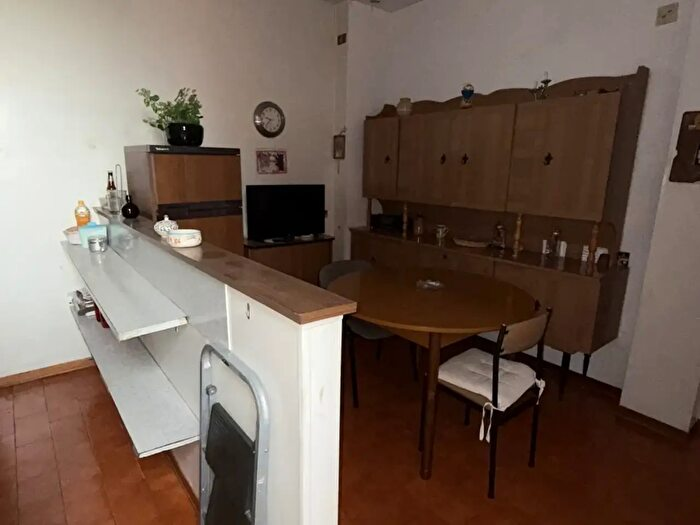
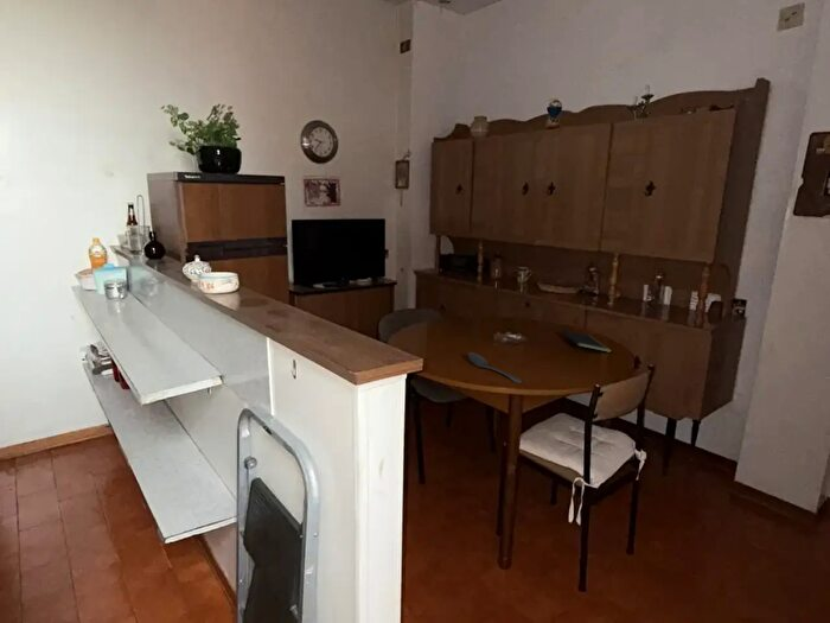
+ stirrer [467,351,523,384]
+ notepad [561,329,613,354]
